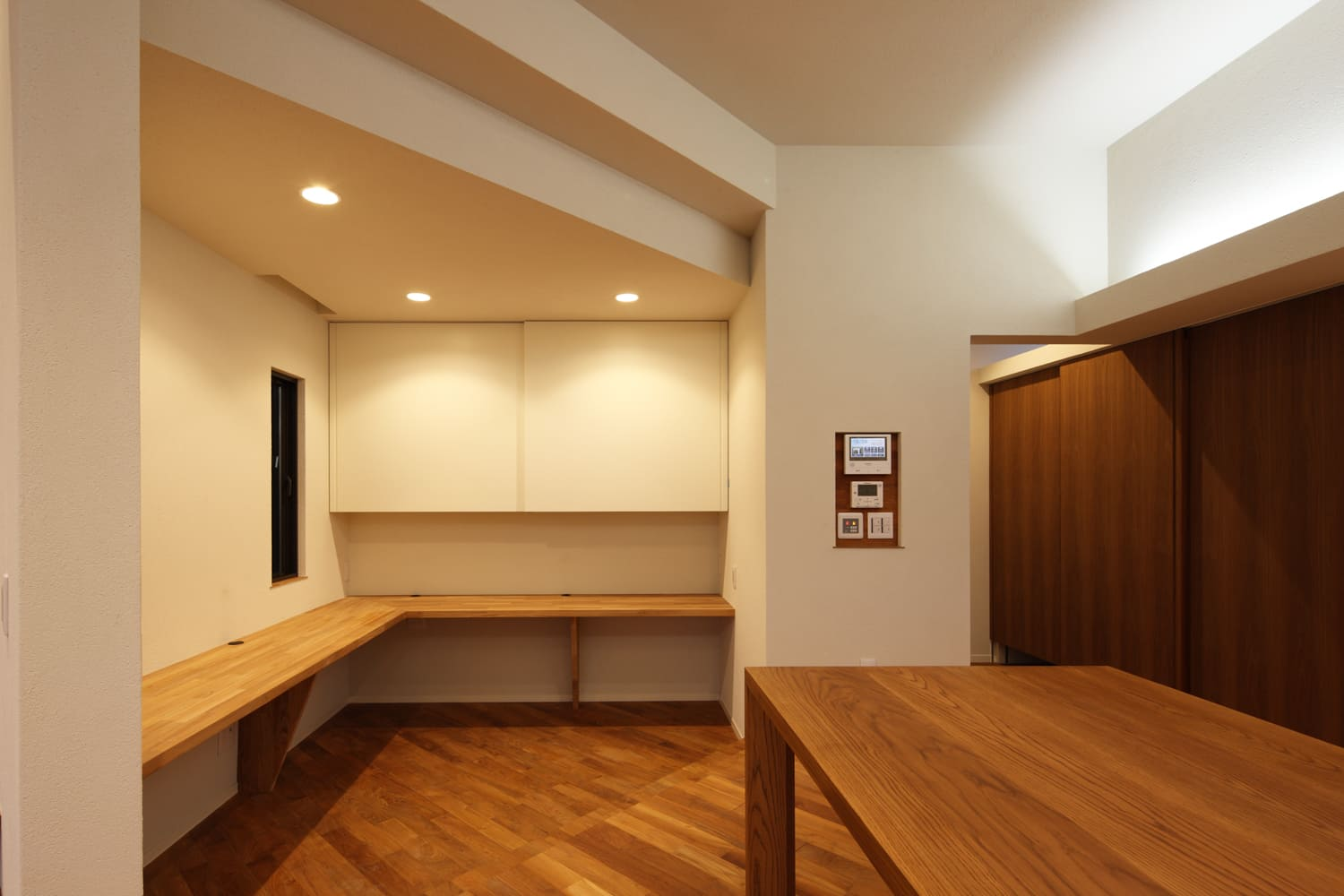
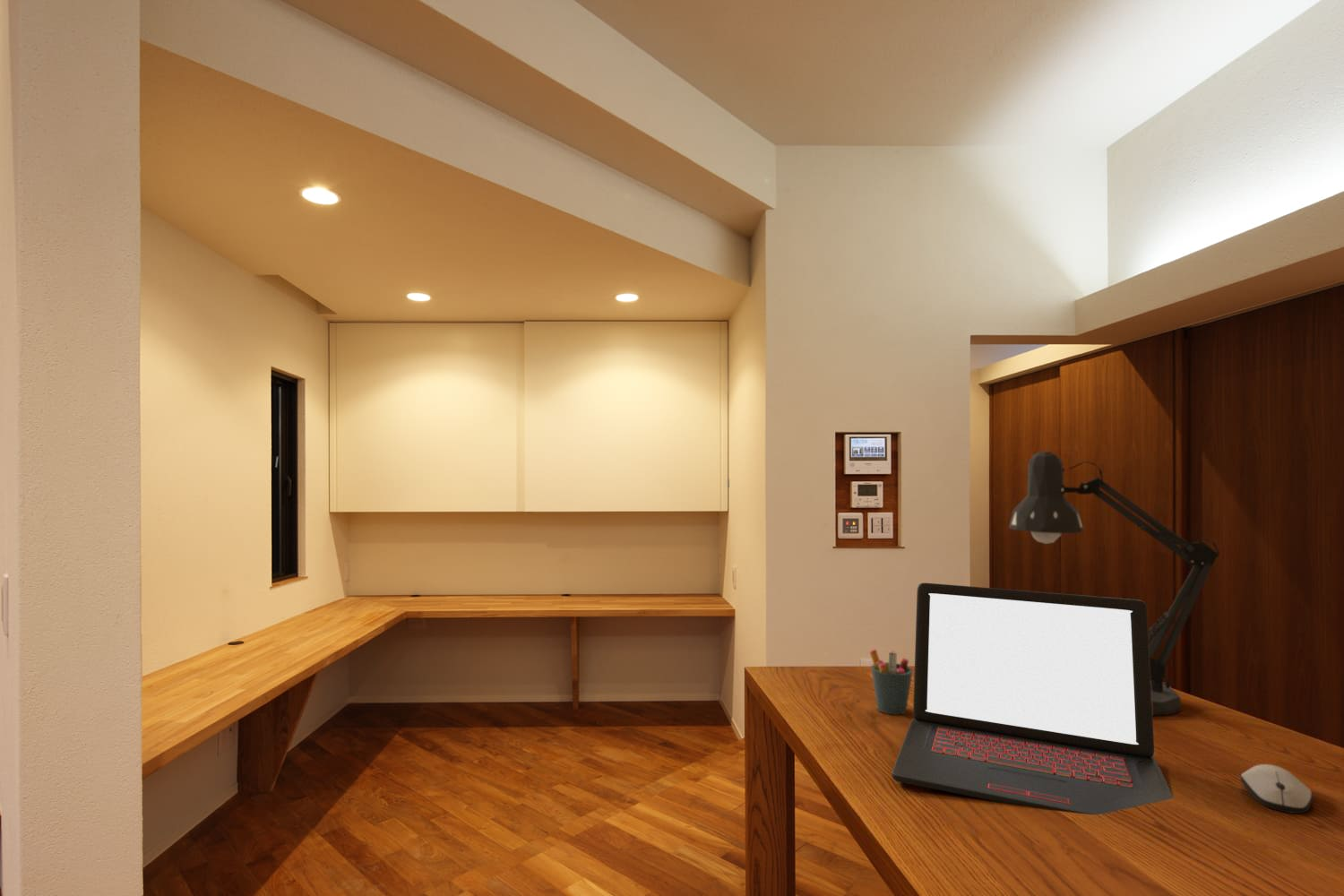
+ pen holder [868,649,914,716]
+ desk lamp [1008,451,1220,717]
+ laptop [892,582,1174,815]
+ computer mouse [1240,763,1314,814]
